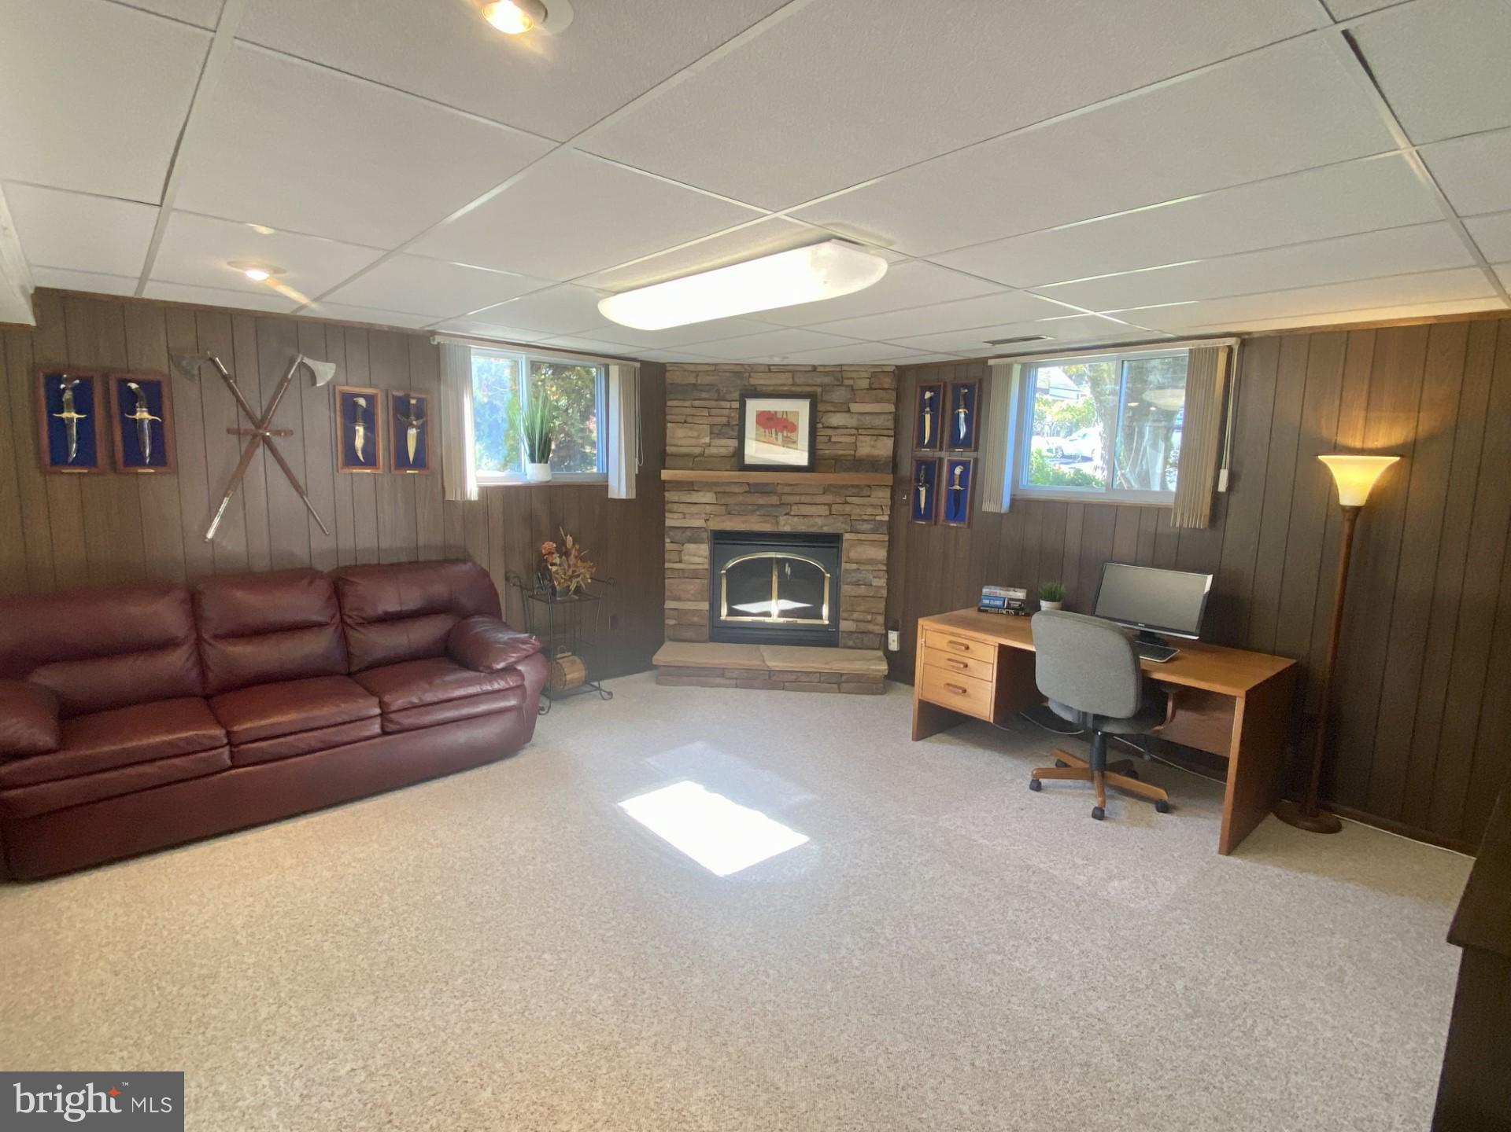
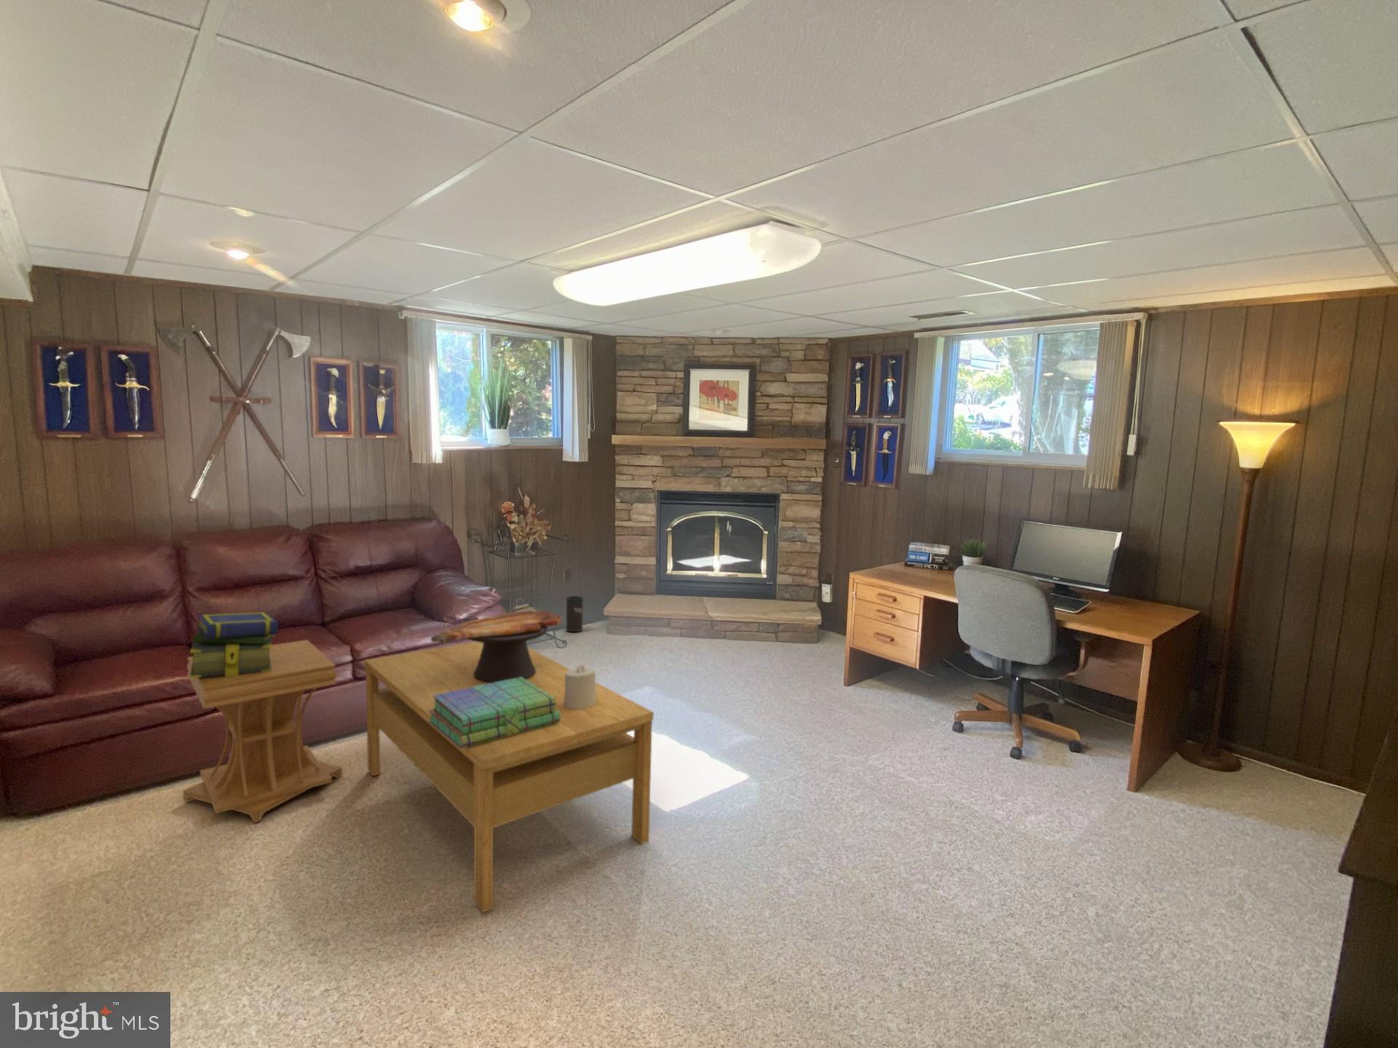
+ speaker [565,596,583,633]
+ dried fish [430,611,563,684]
+ side table [182,638,343,823]
+ stack of books [189,611,278,677]
+ coffee table [364,641,655,913]
+ candle [565,664,597,710]
+ stack of books [428,677,560,749]
